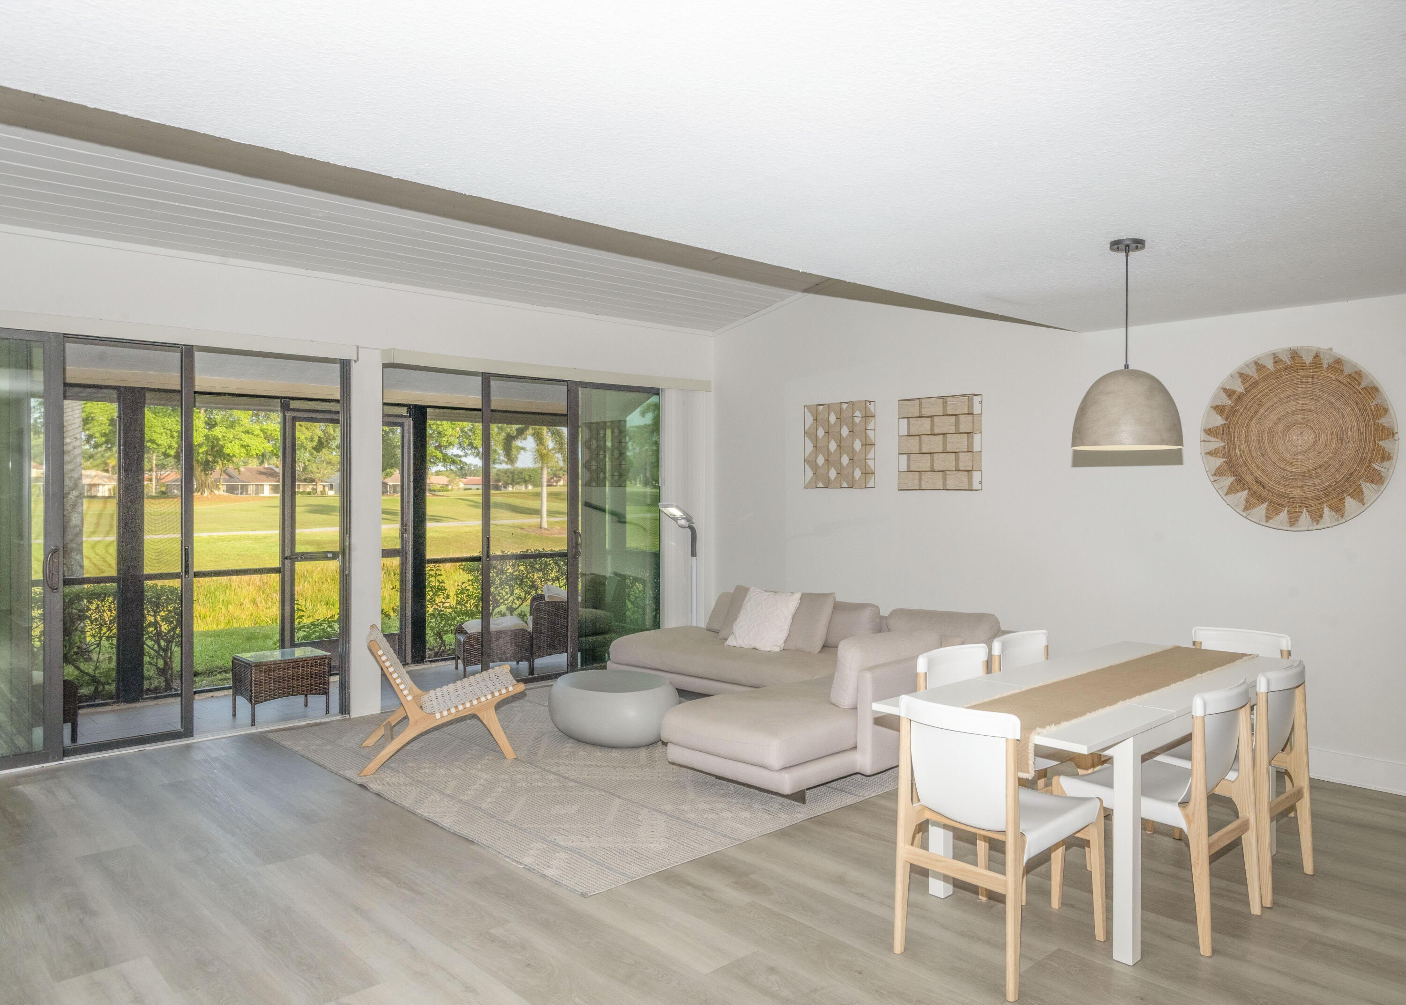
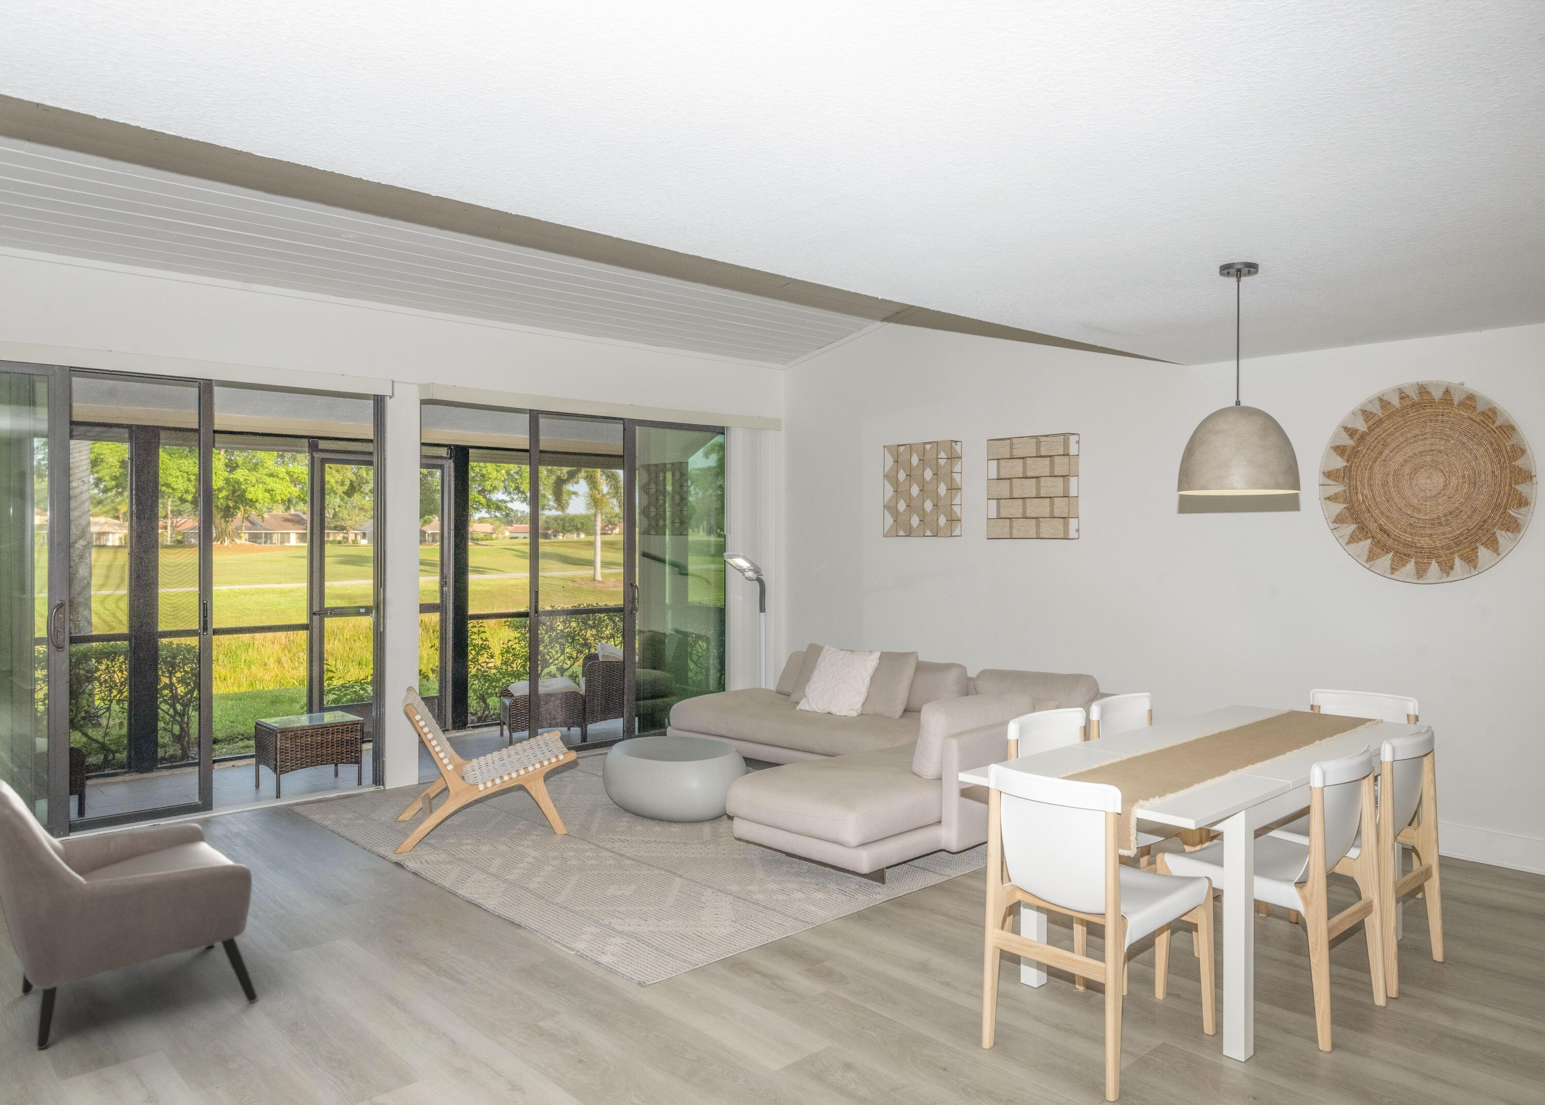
+ armchair [0,779,258,1049]
